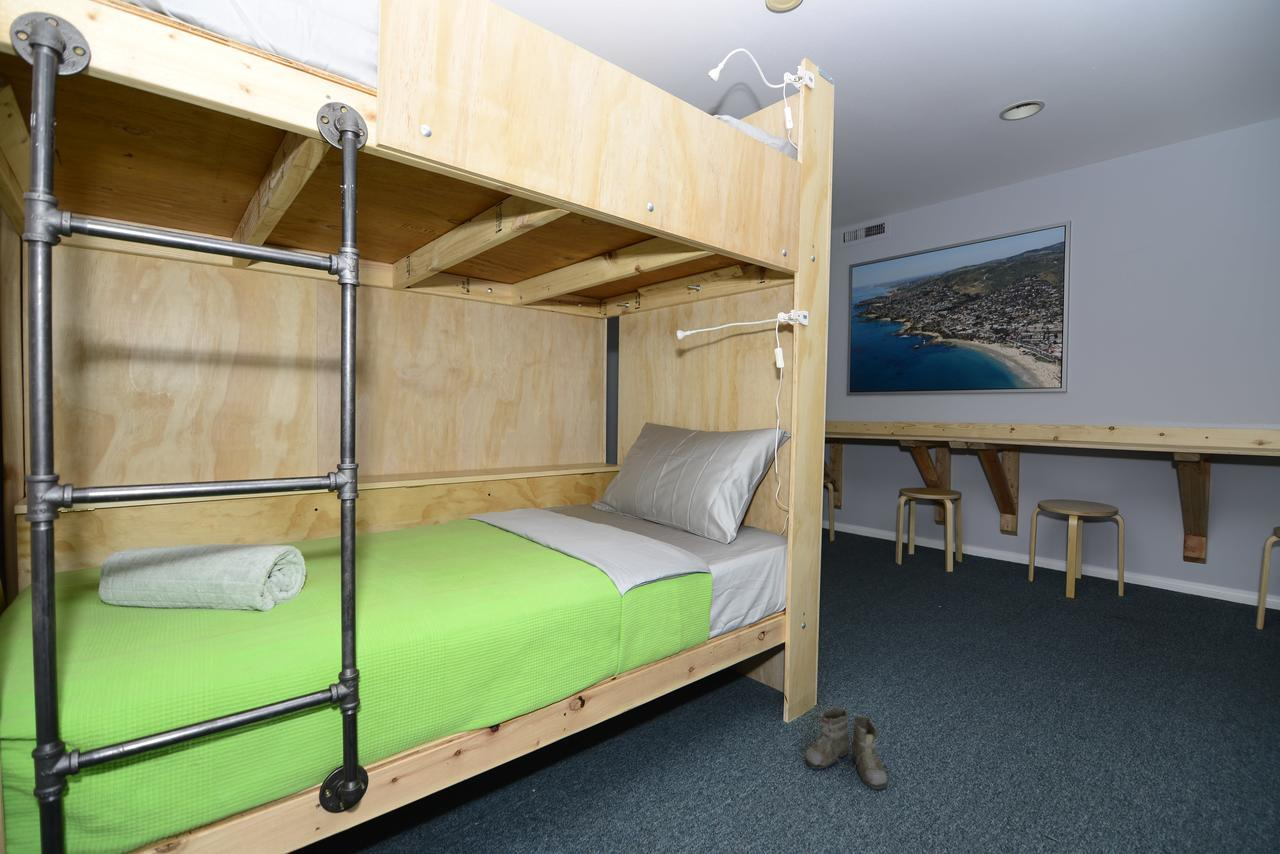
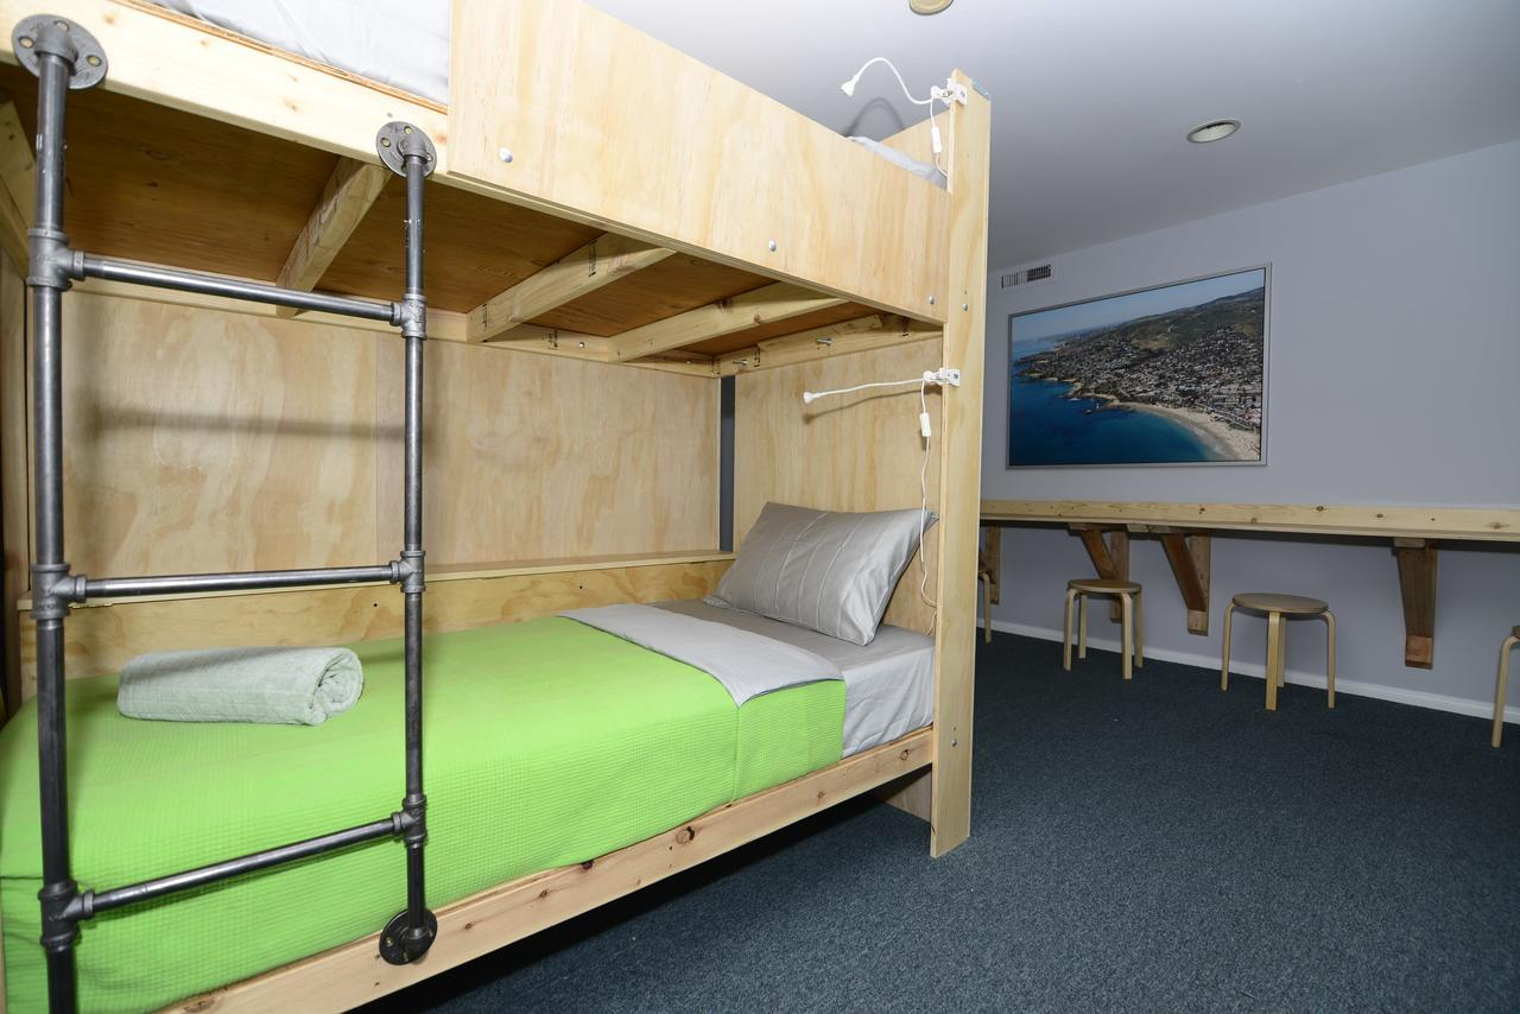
- boots [804,706,891,790]
